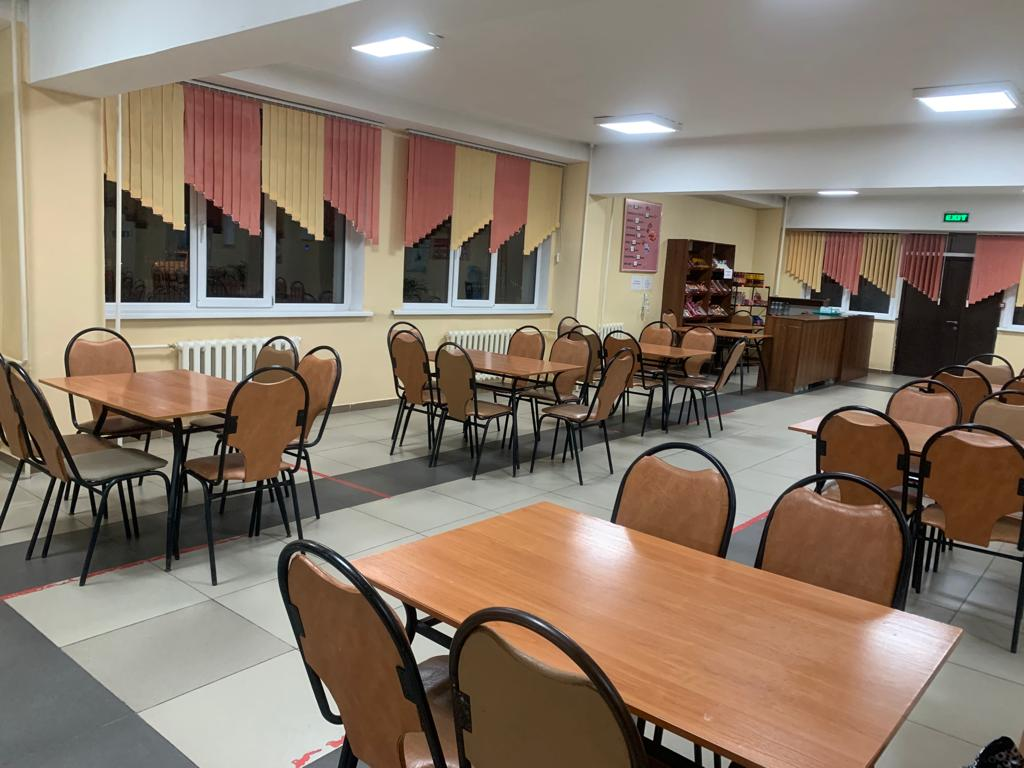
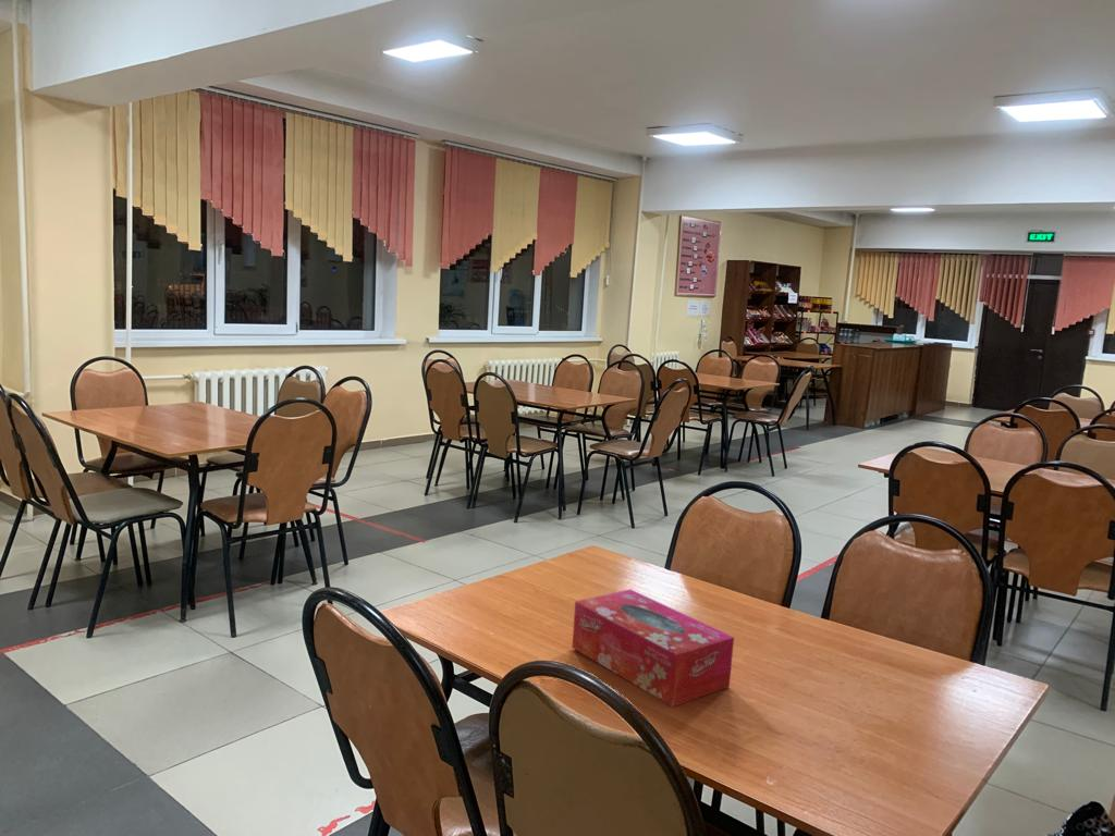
+ tissue box [572,588,735,708]
